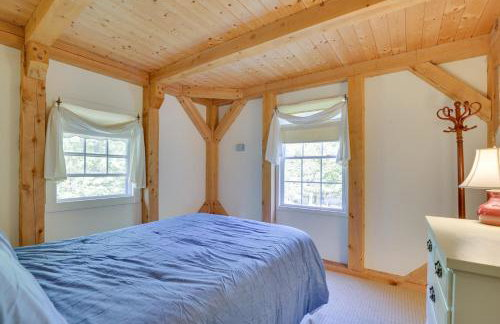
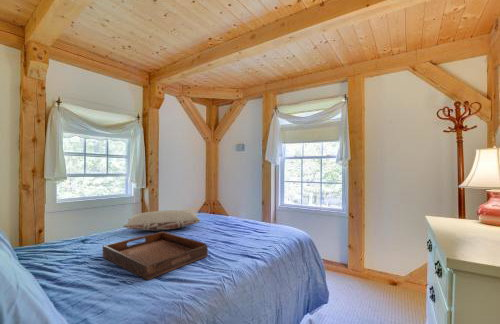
+ serving tray [102,231,209,281]
+ pillow [122,209,202,232]
